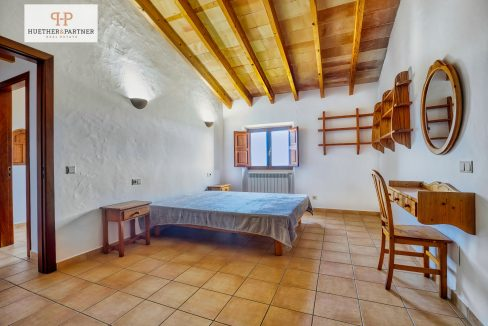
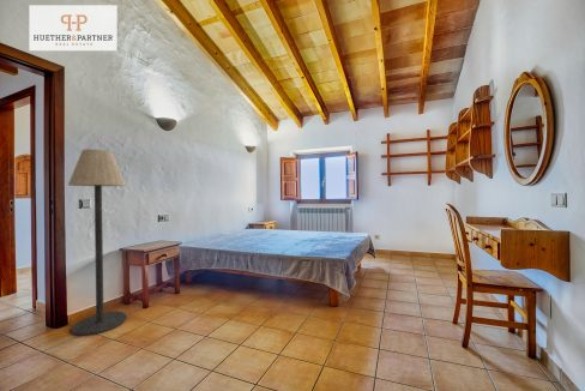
+ floor lamp [67,149,127,337]
